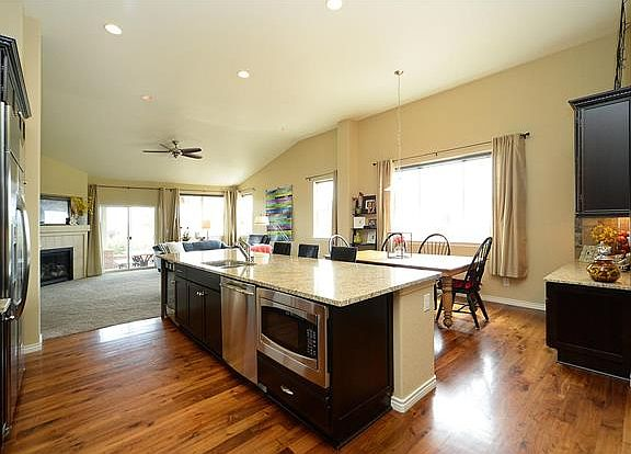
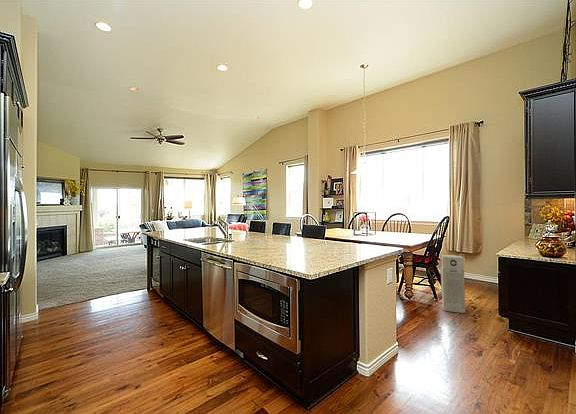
+ air purifier [440,254,466,314]
